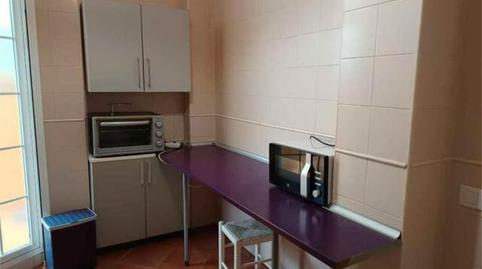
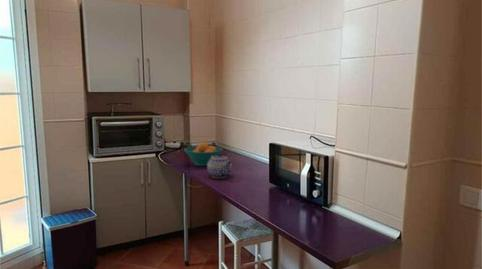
+ fruit bowl [183,141,224,167]
+ teapot [206,153,233,179]
